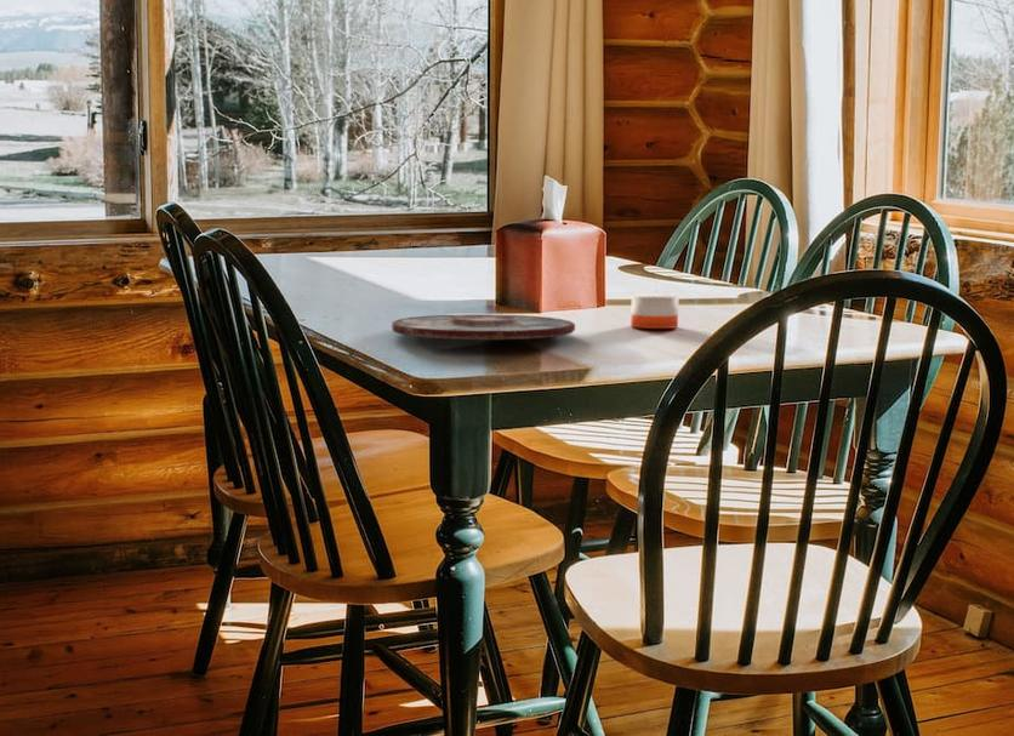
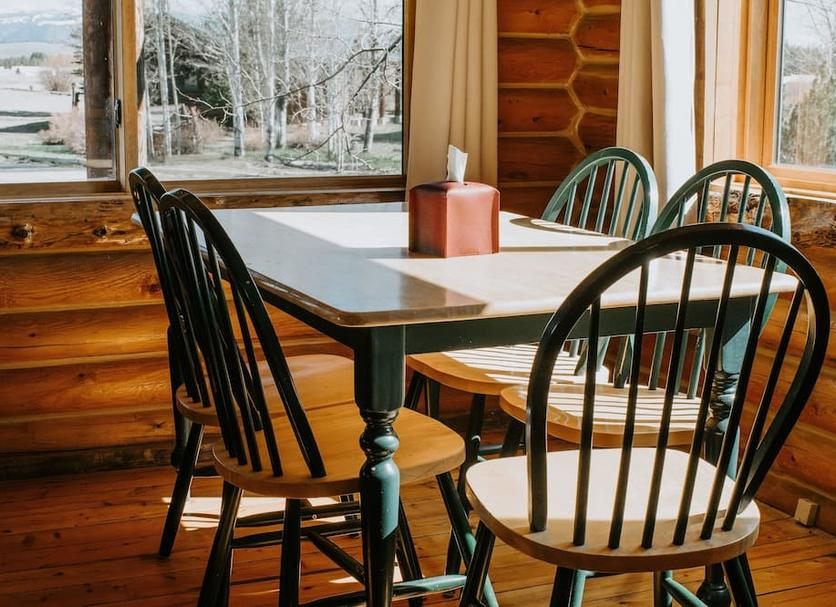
- candle [630,266,679,330]
- plate [391,313,576,341]
